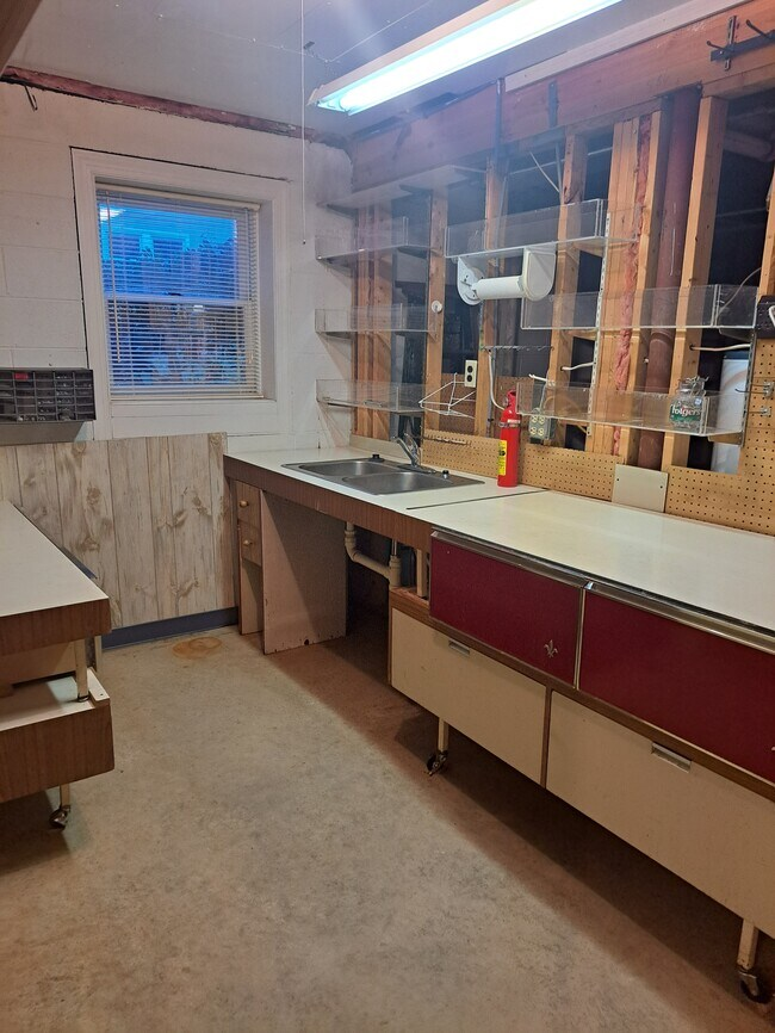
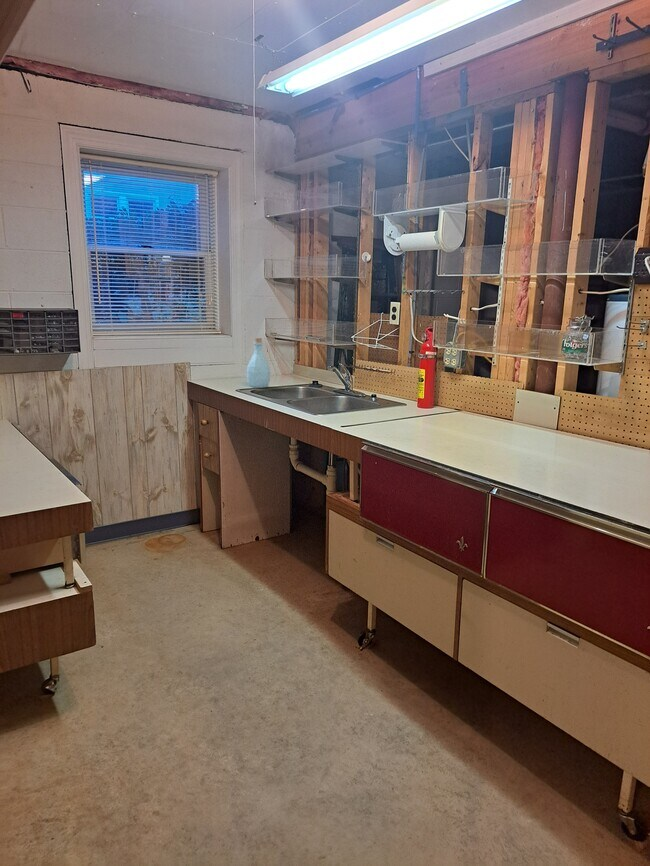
+ bottle [245,337,271,389]
